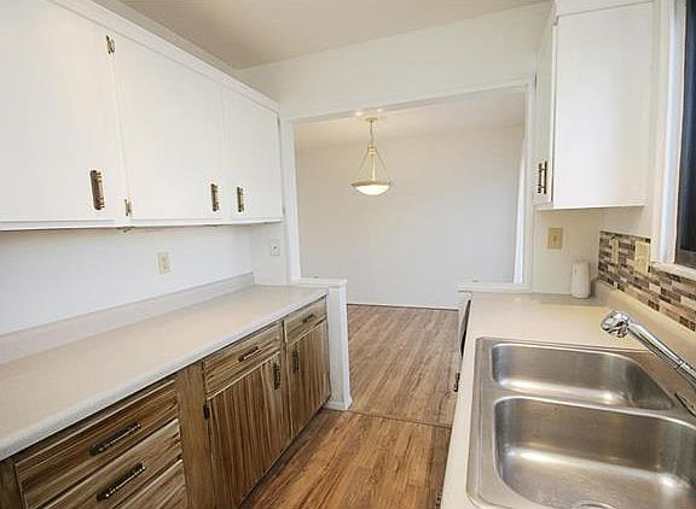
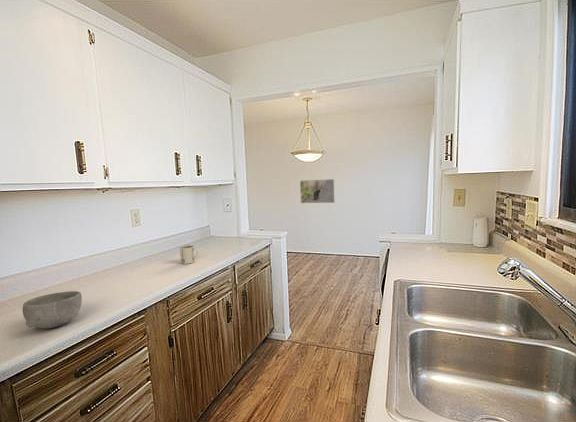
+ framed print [299,178,336,204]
+ bowl [21,290,83,329]
+ mug [179,244,199,265]
